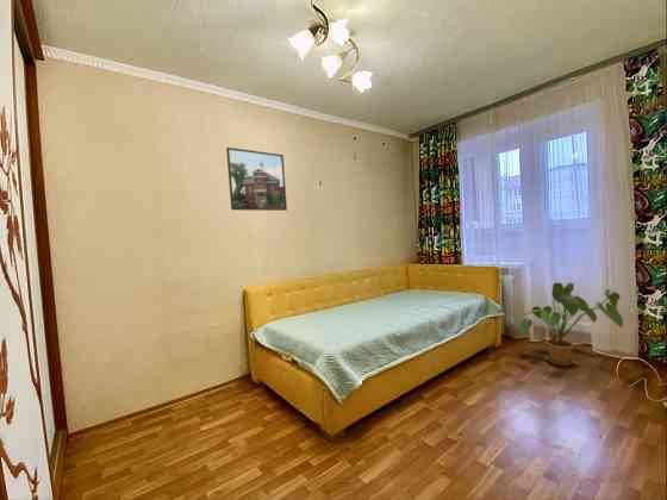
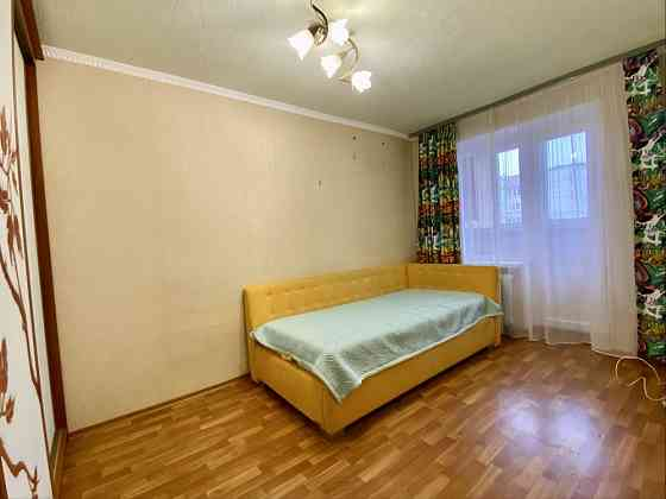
- house plant [519,282,624,367]
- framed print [225,146,288,212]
